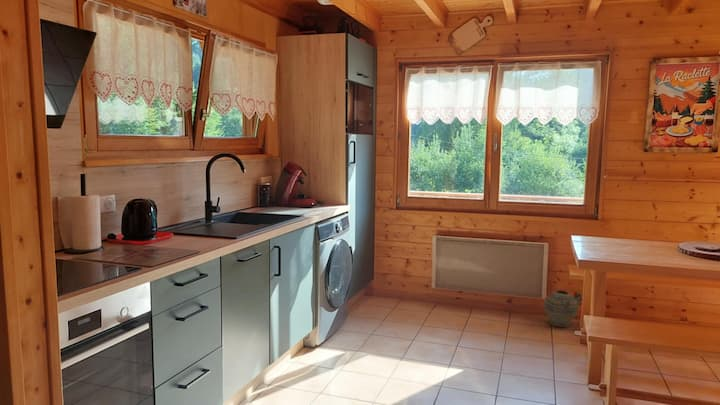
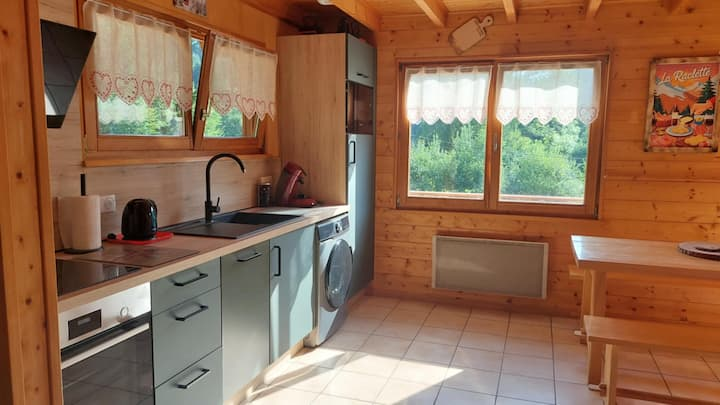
- ceramic jug [543,289,583,328]
